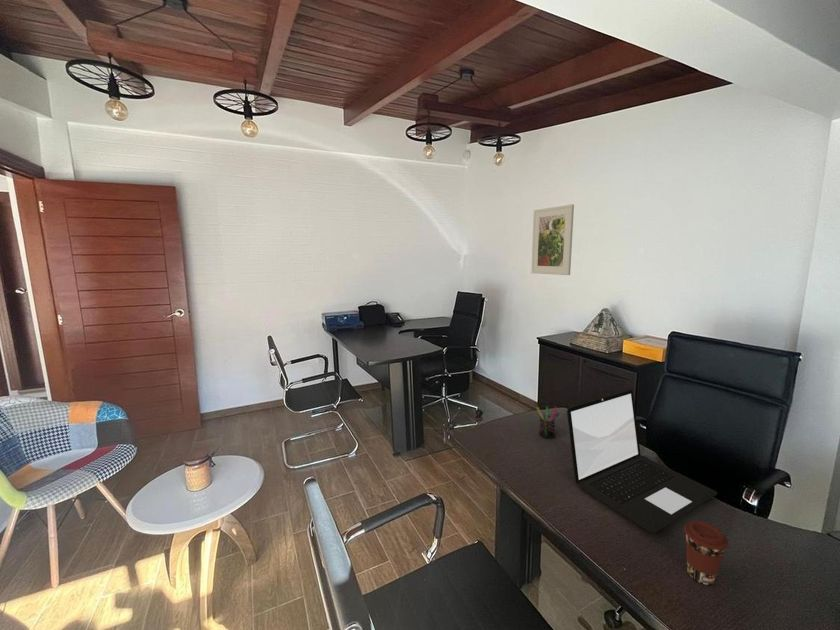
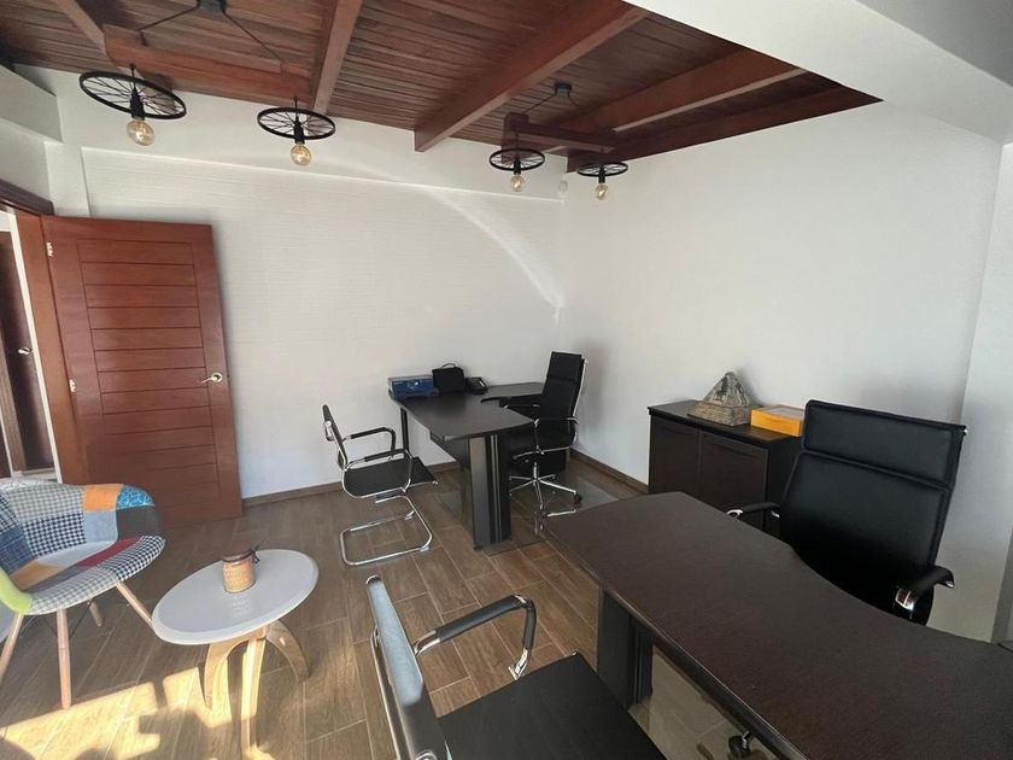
- laptop [566,389,718,534]
- pen holder [536,405,560,439]
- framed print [530,203,575,276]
- coffee cup [683,520,730,586]
